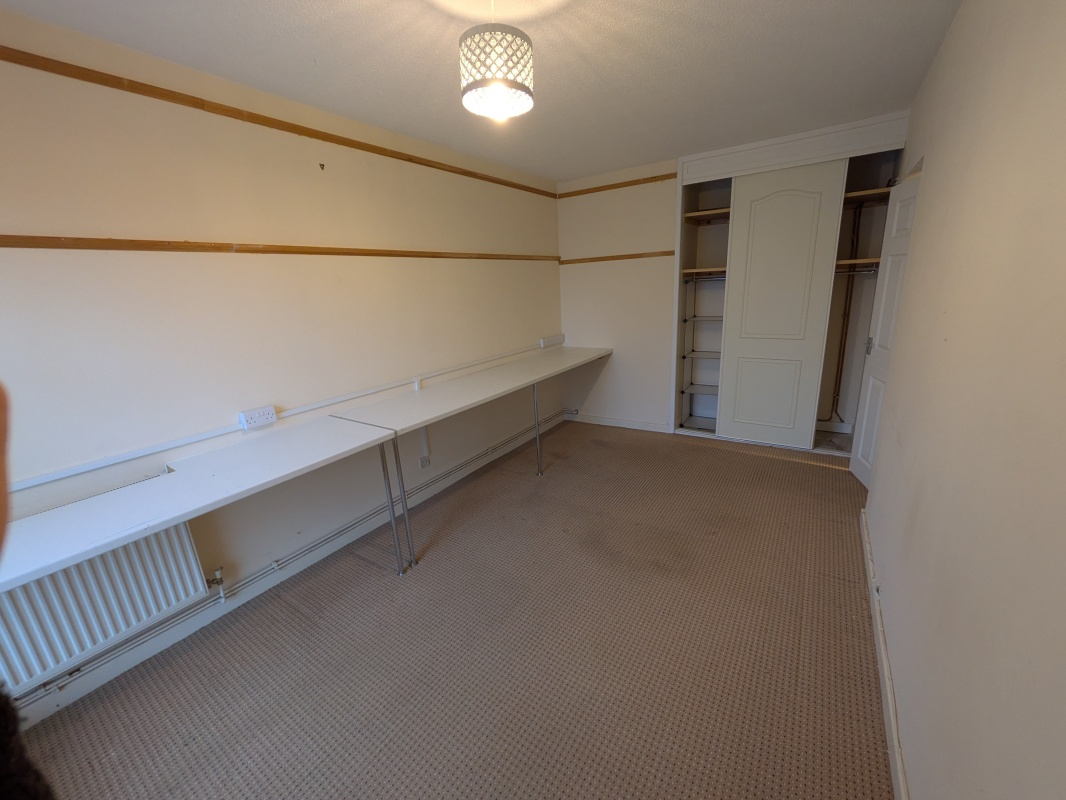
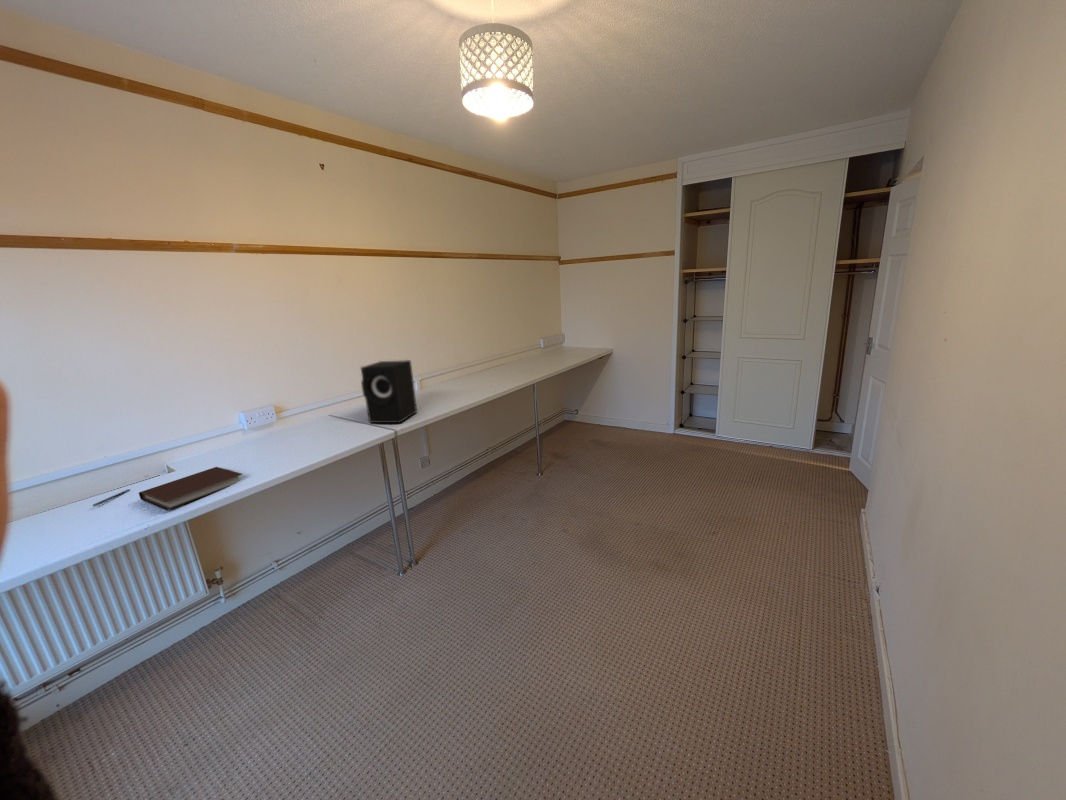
+ speaker [359,359,418,424]
+ notebook [138,466,243,511]
+ pen [92,488,131,507]
